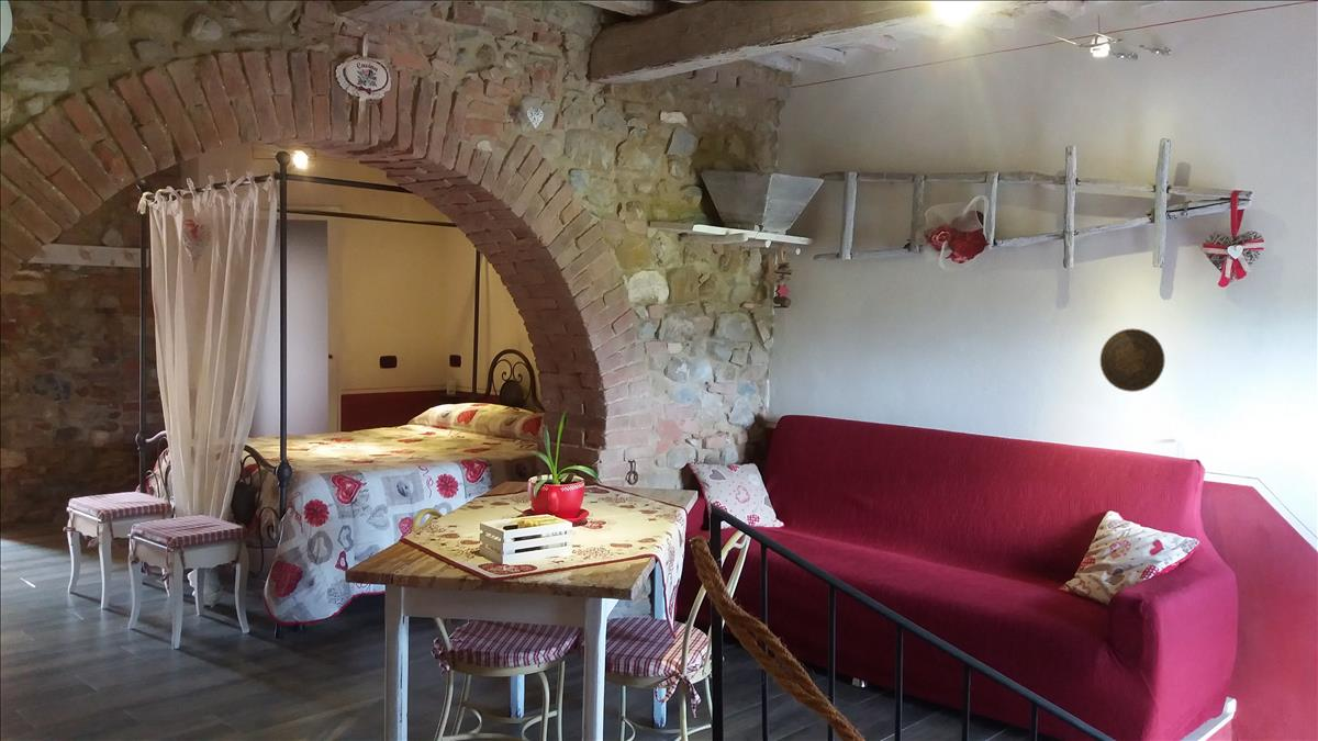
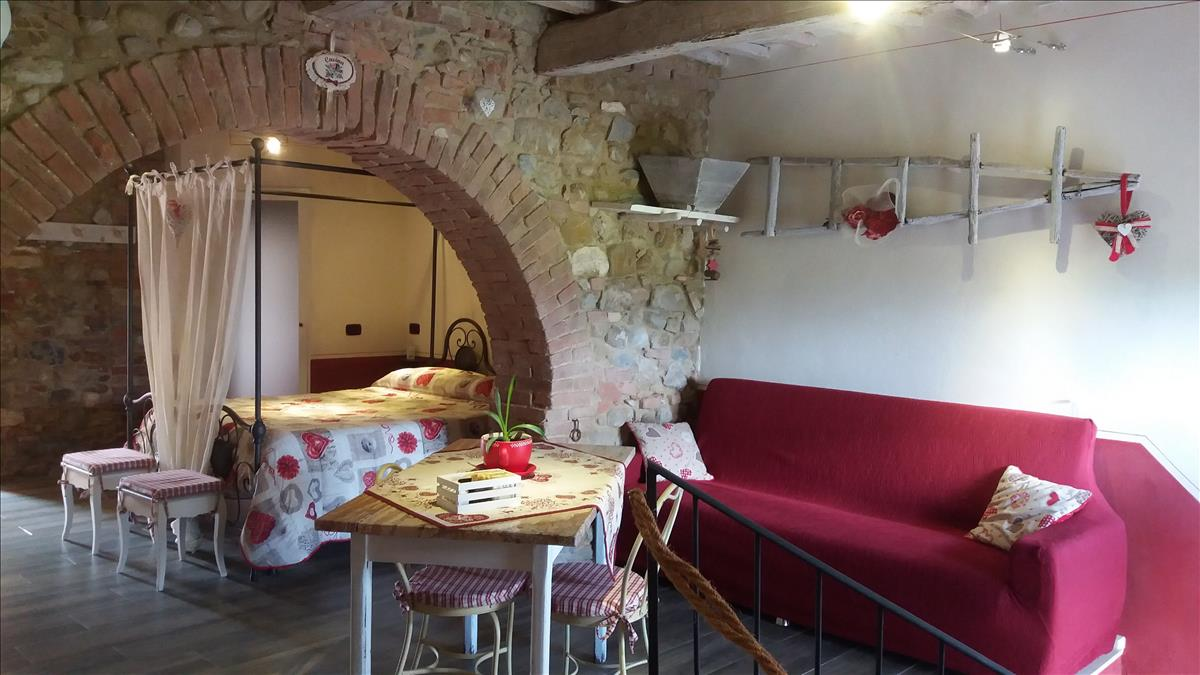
- decorative plate [1099,327,1166,393]
